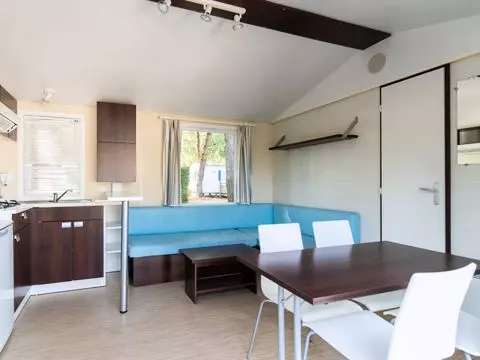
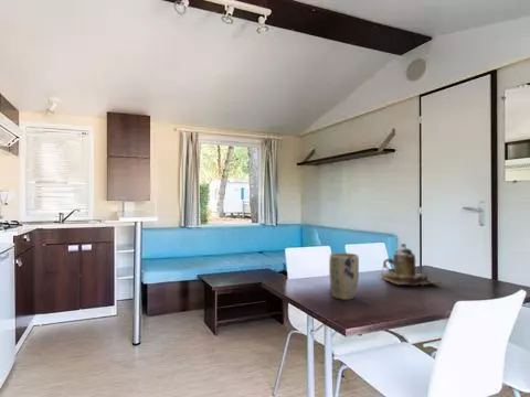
+ plant pot [328,251,360,301]
+ teapot [380,243,444,288]
